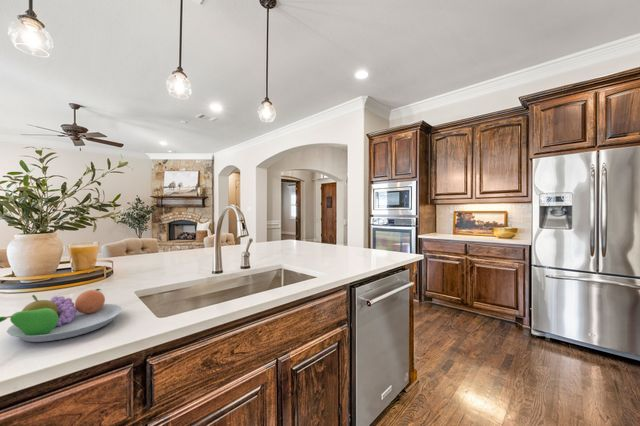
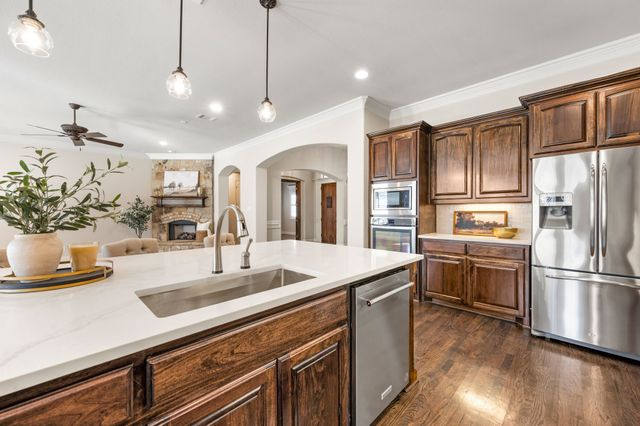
- fruit bowl [0,288,123,343]
